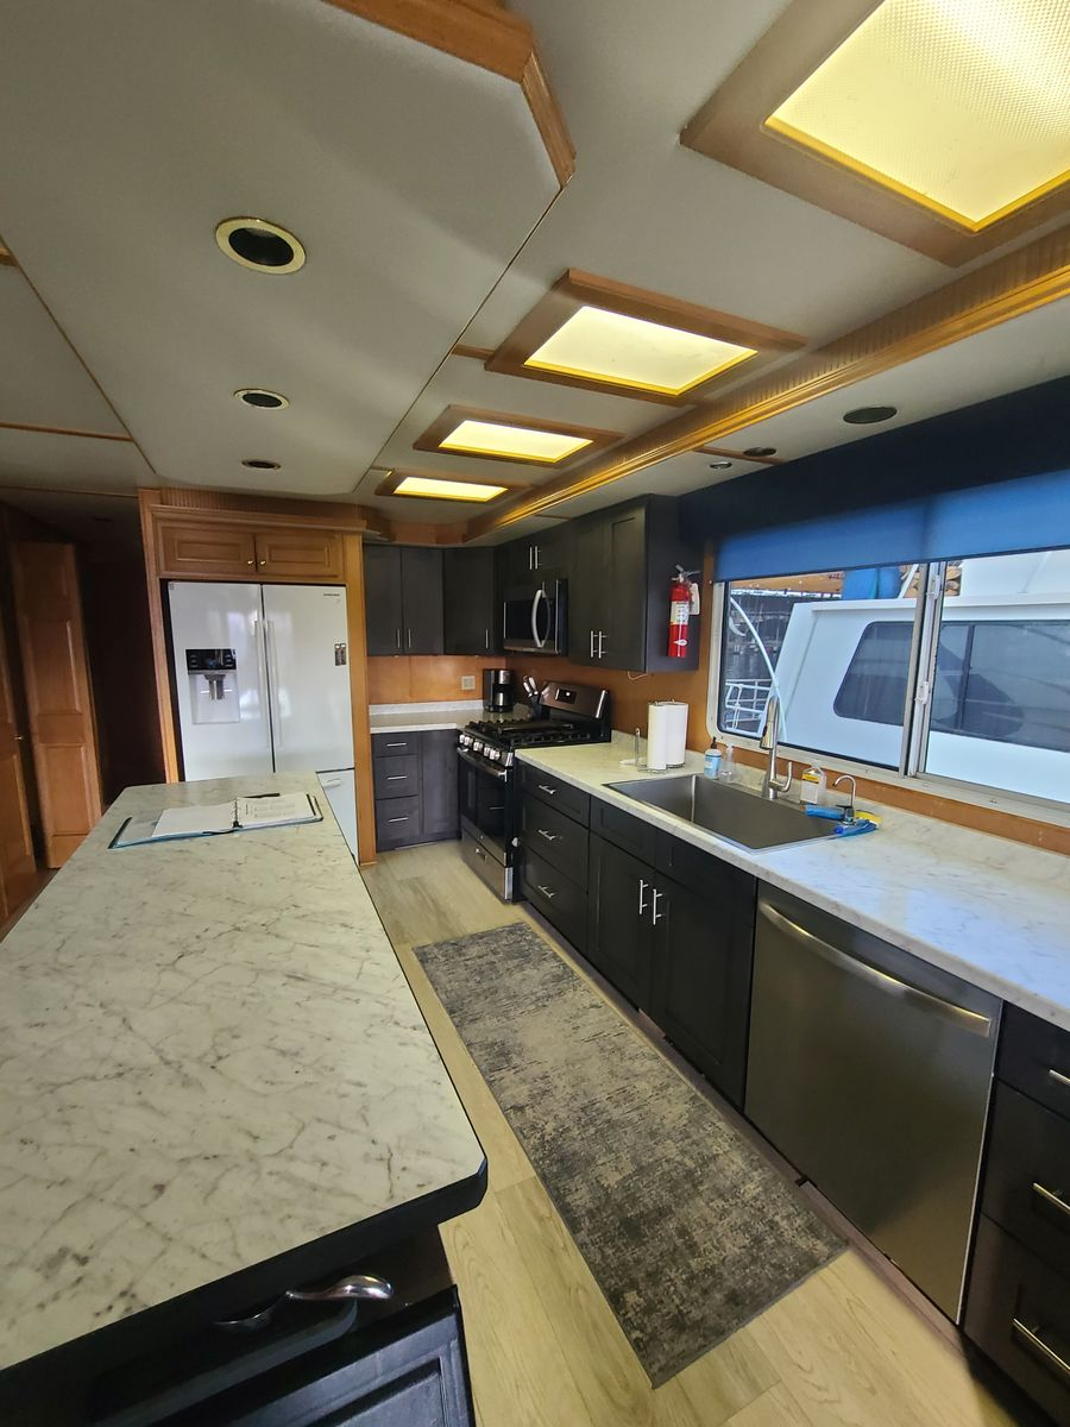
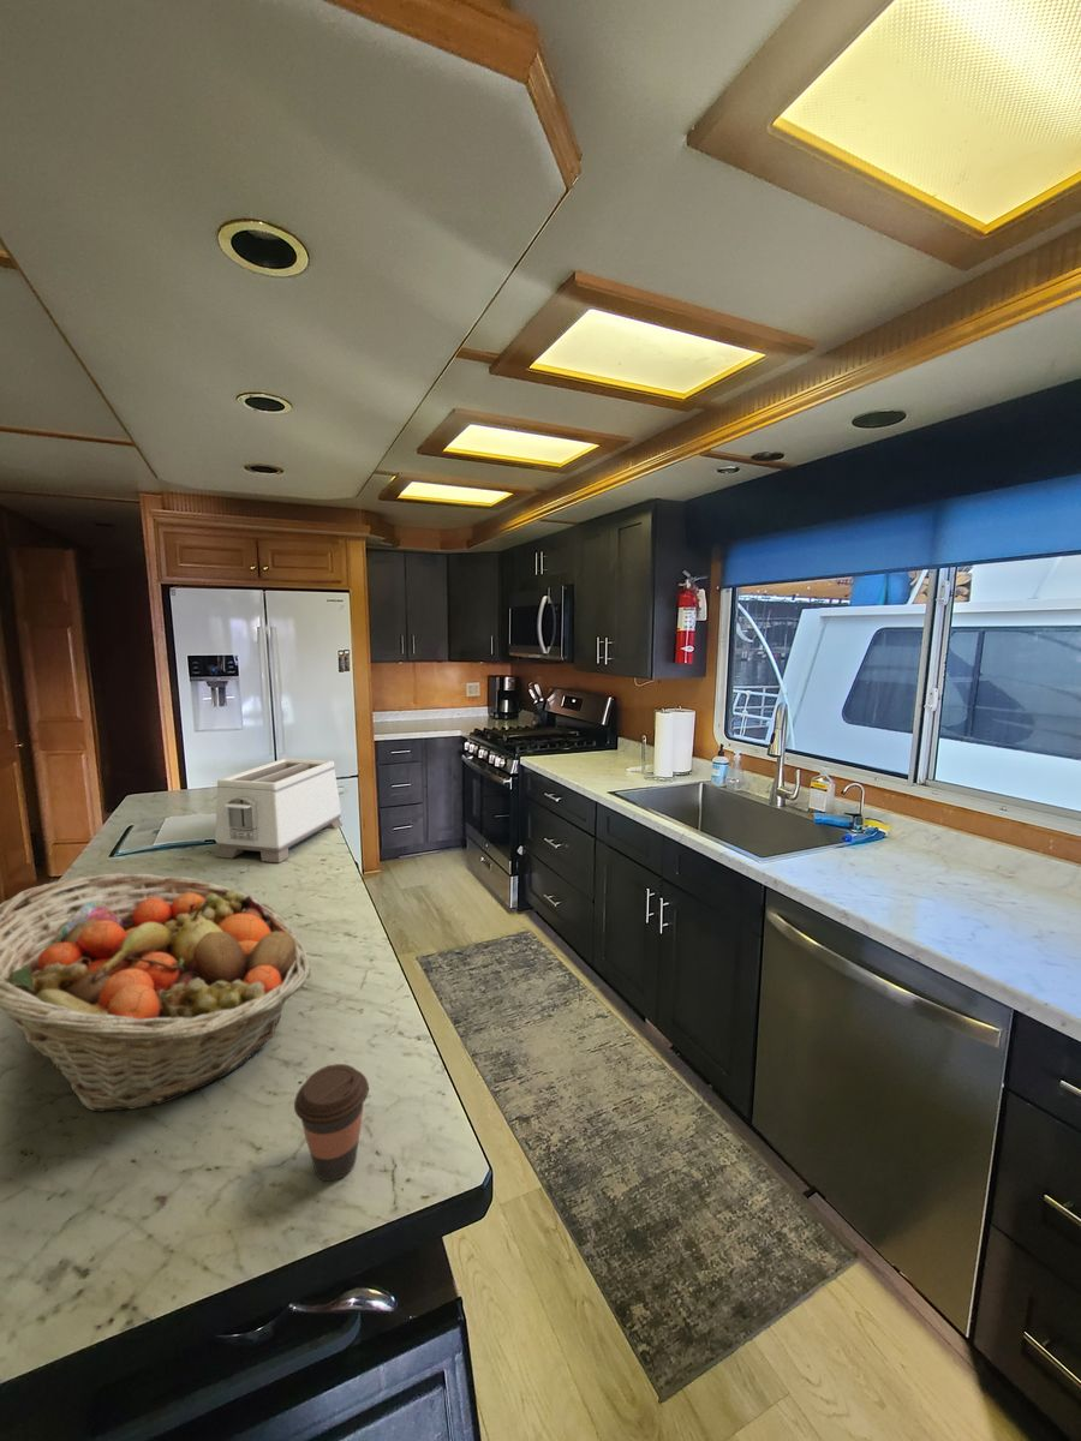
+ coffee cup [293,1063,370,1182]
+ toaster [214,758,344,863]
+ fruit basket [0,872,311,1113]
